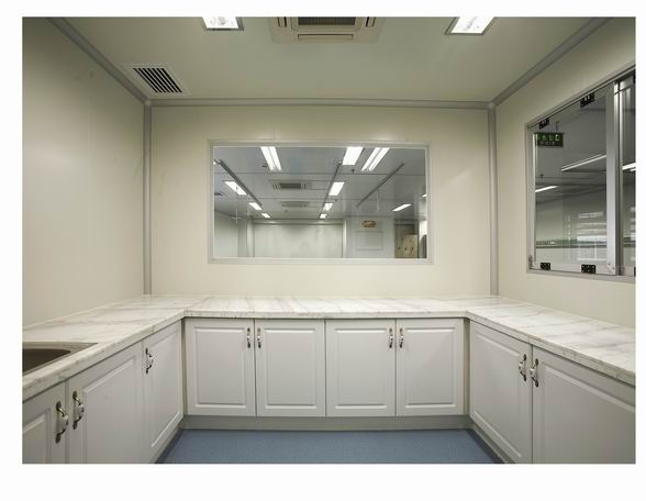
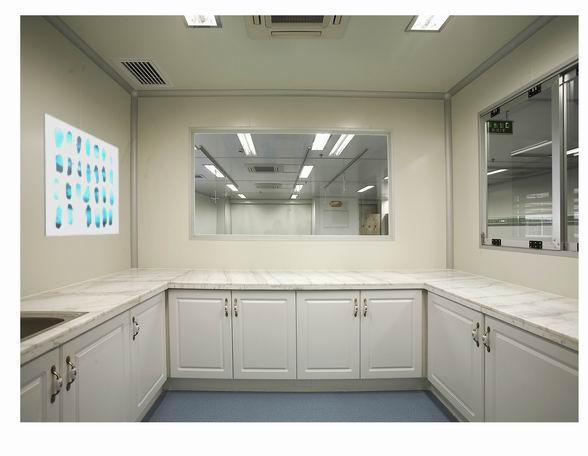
+ wall art [43,112,120,237]
